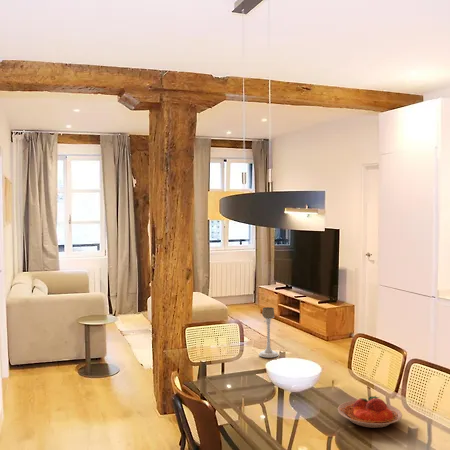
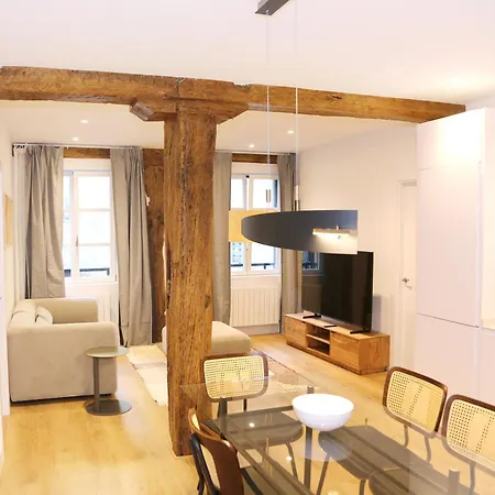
- candle holder [258,306,279,359]
- plate [337,395,403,428]
